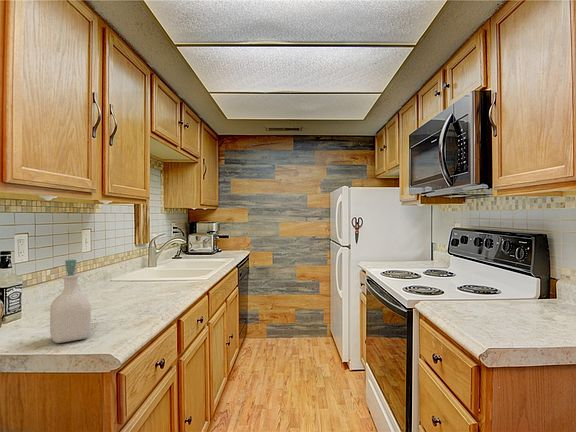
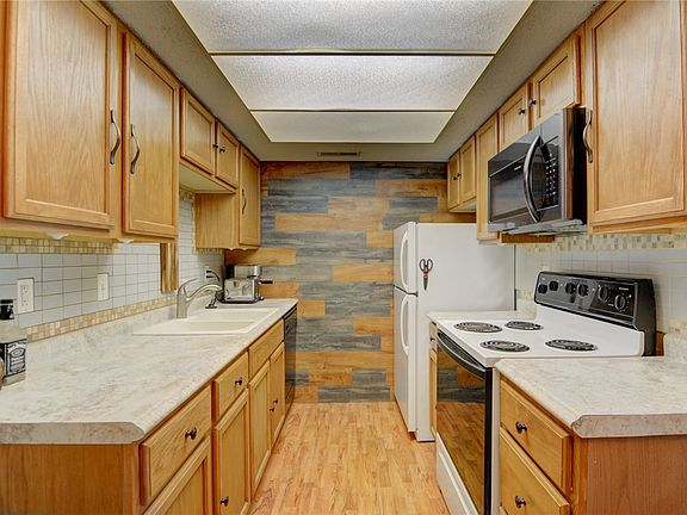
- soap bottle [49,259,92,344]
